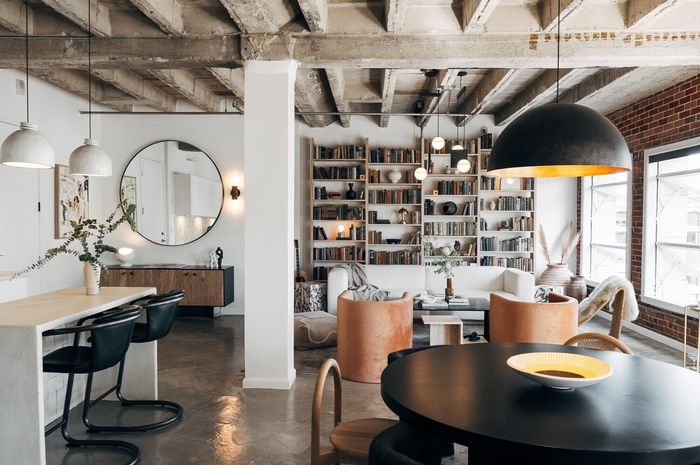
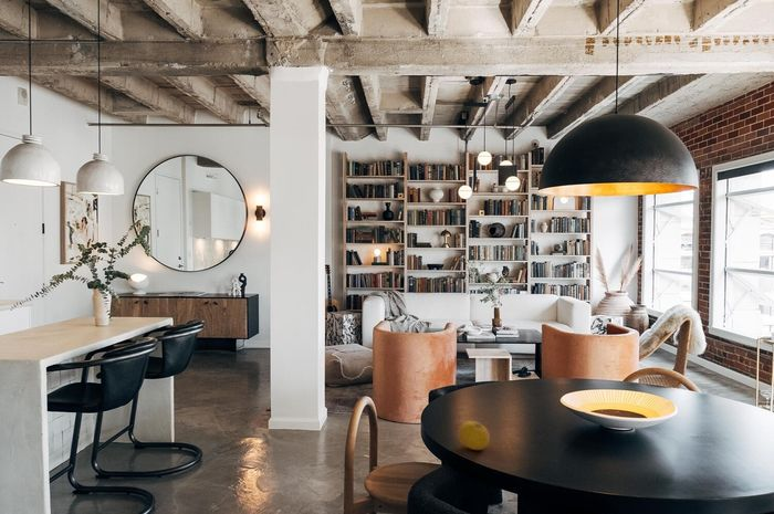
+ fruit [457,420,491,451]
